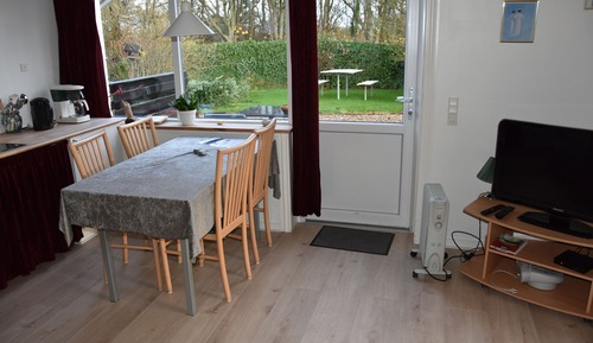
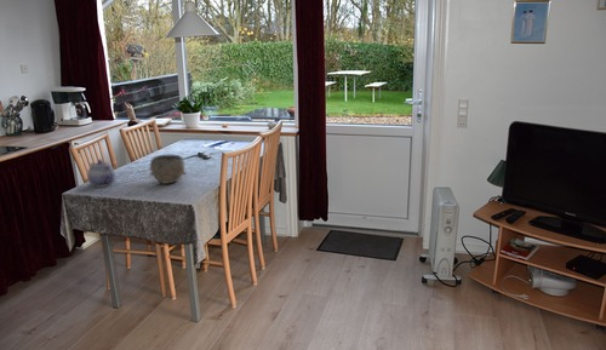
+ bowl [148,154,188,185]
+ teapot [86,159,116,188]
